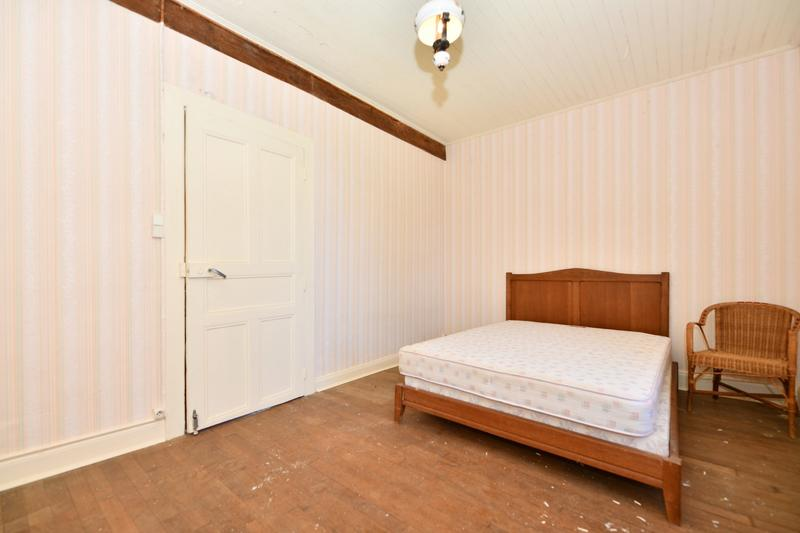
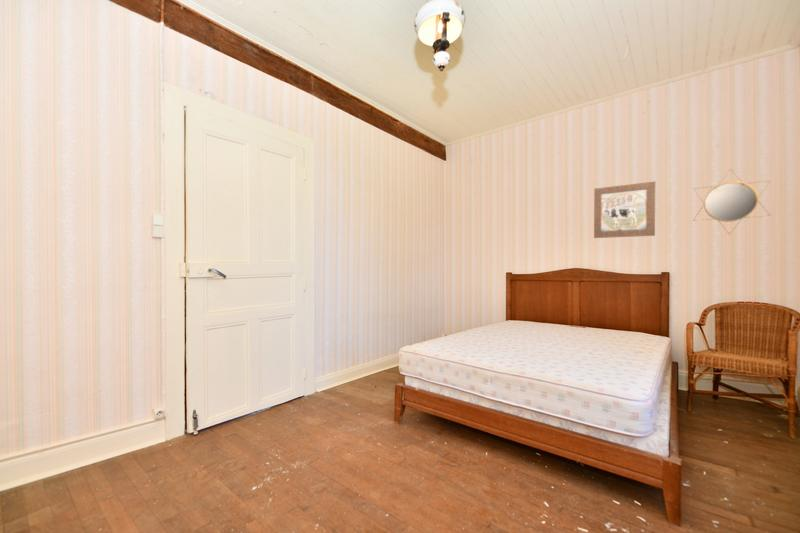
+ home mirror [692,168,772,236]
+ wall art [593,180,656,239]
